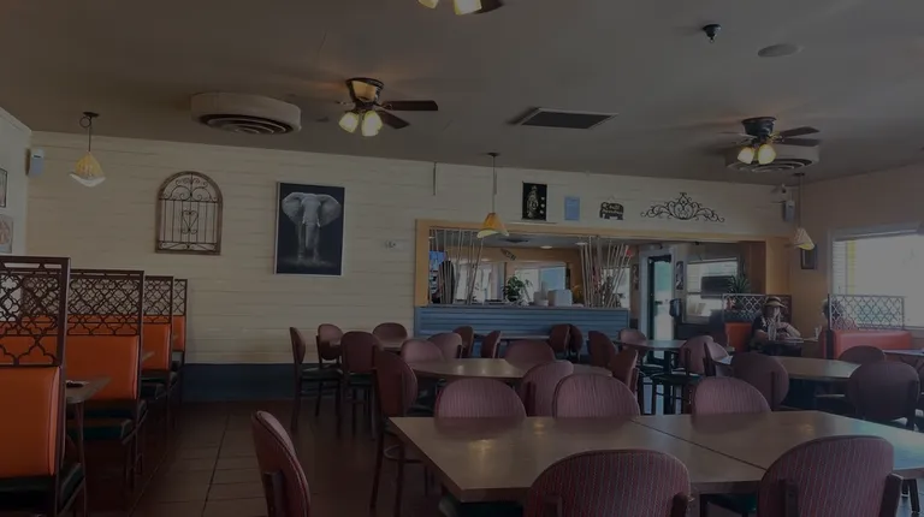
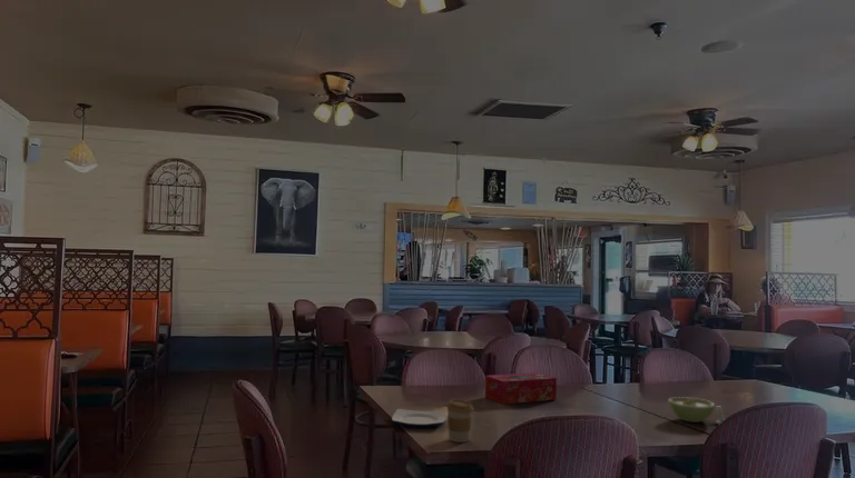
+ coffee cup [445,398,474,444]
+ plate [391,408,448,428]
+ tissue box [484,371,558,405]
+ frying pan [668,396,725,426]
